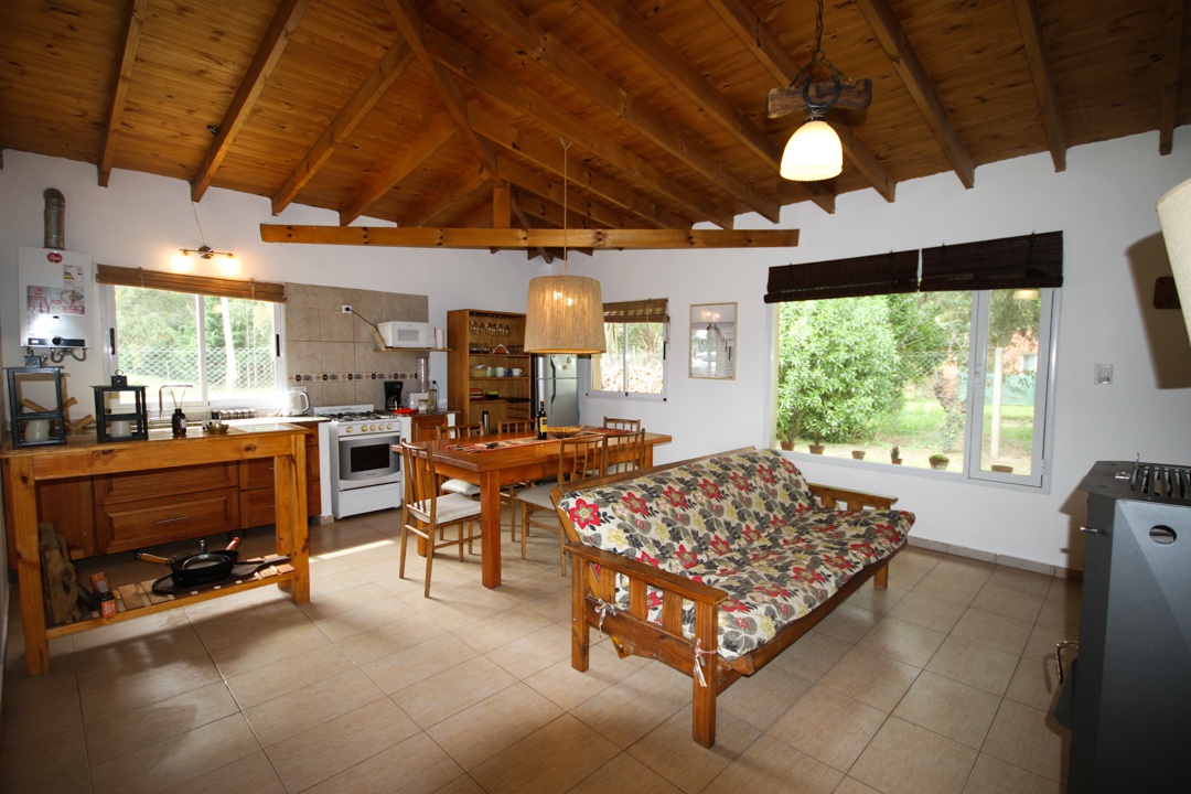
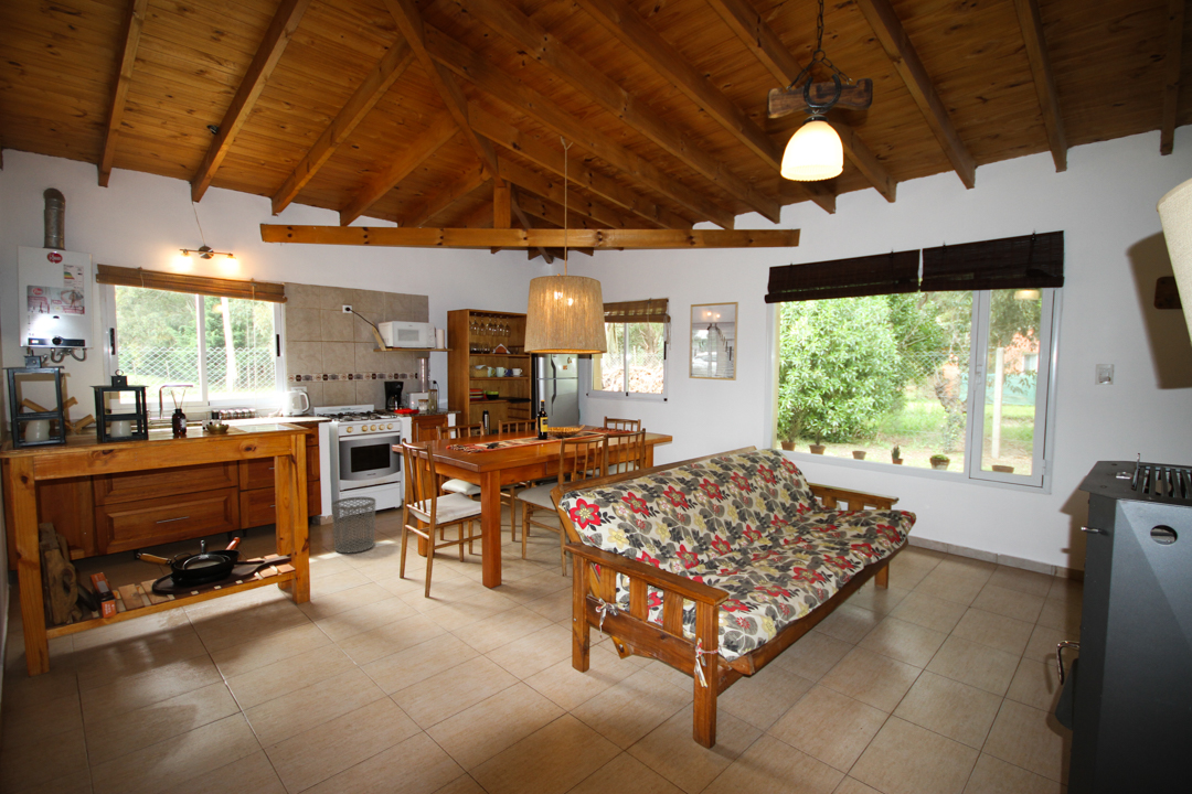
+ waste bin [331,496,376,554]
